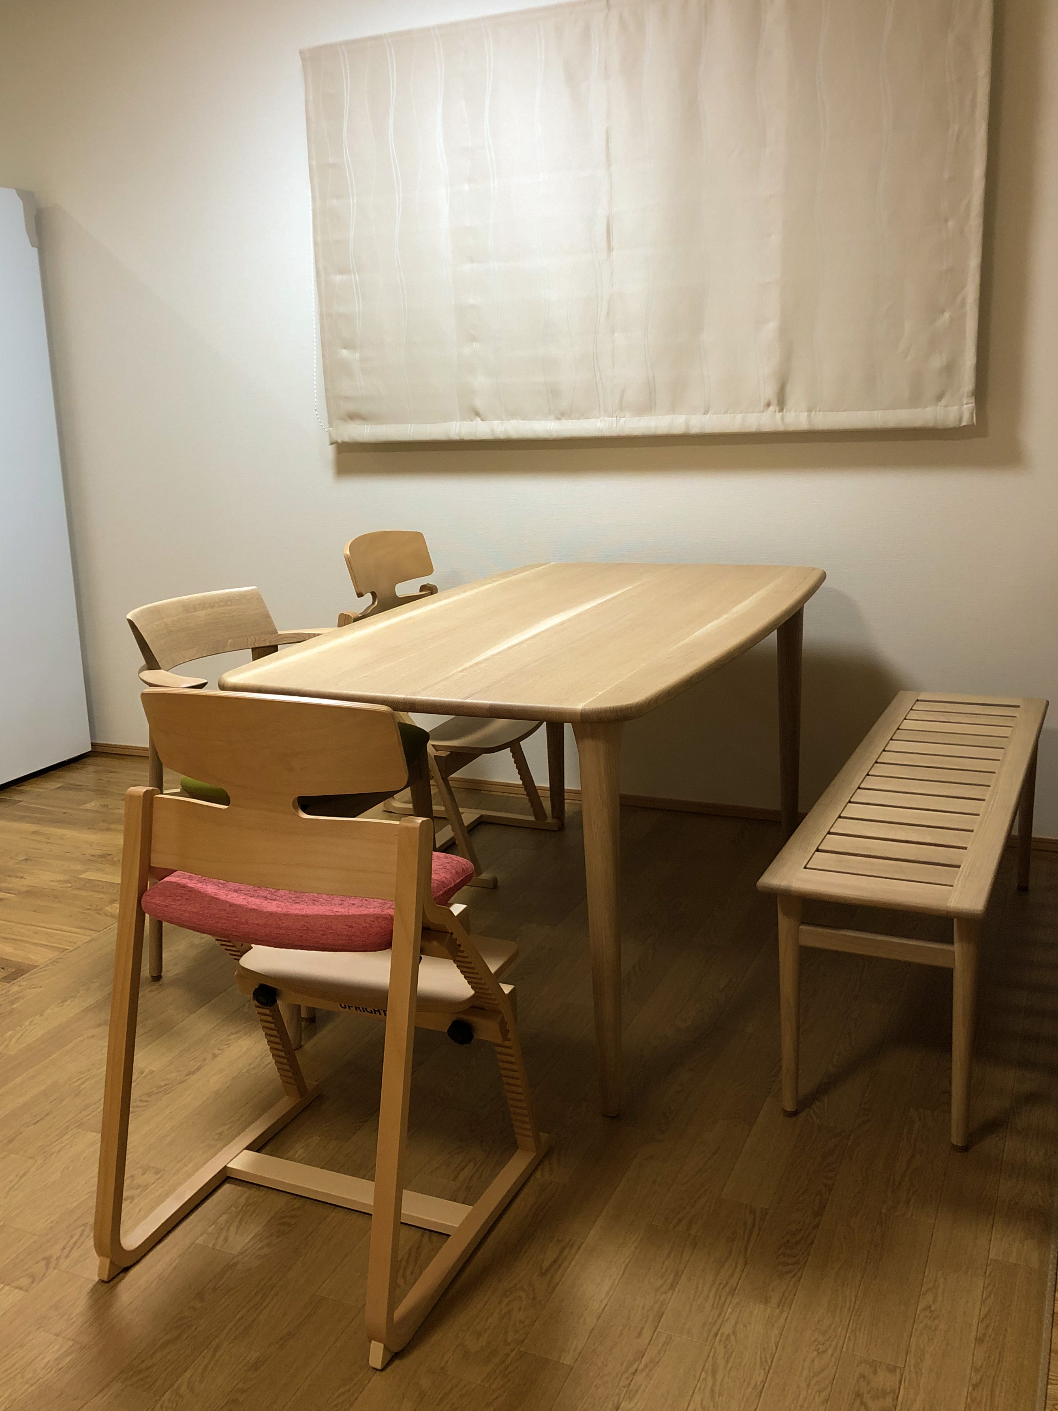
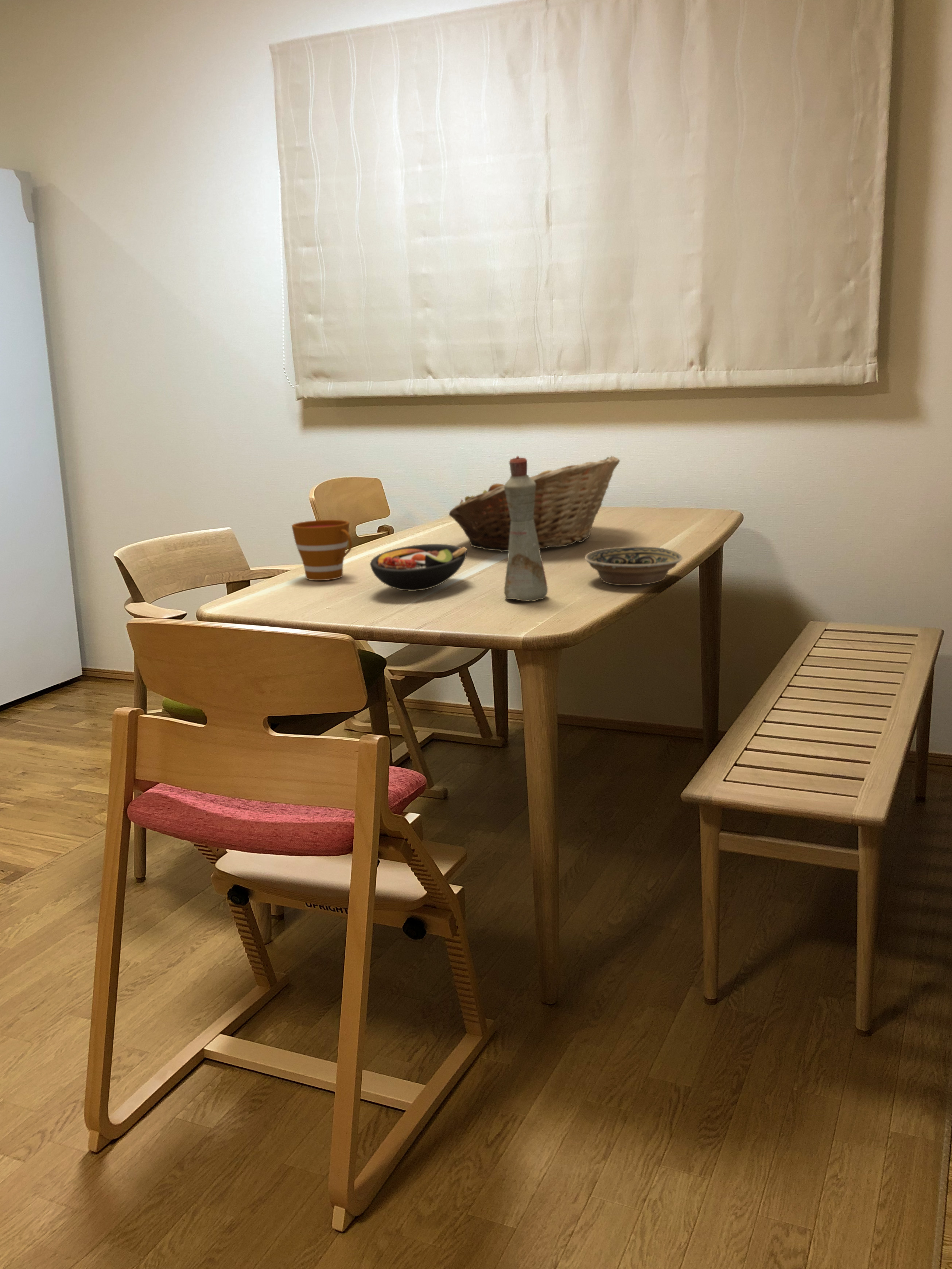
+ fruit basket [448,456,620,552]
+ cup [291,519,352,581]
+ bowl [369,544,467,591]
+ bowl [584,546,683,586]
+ bottle [504,455,548,602]
